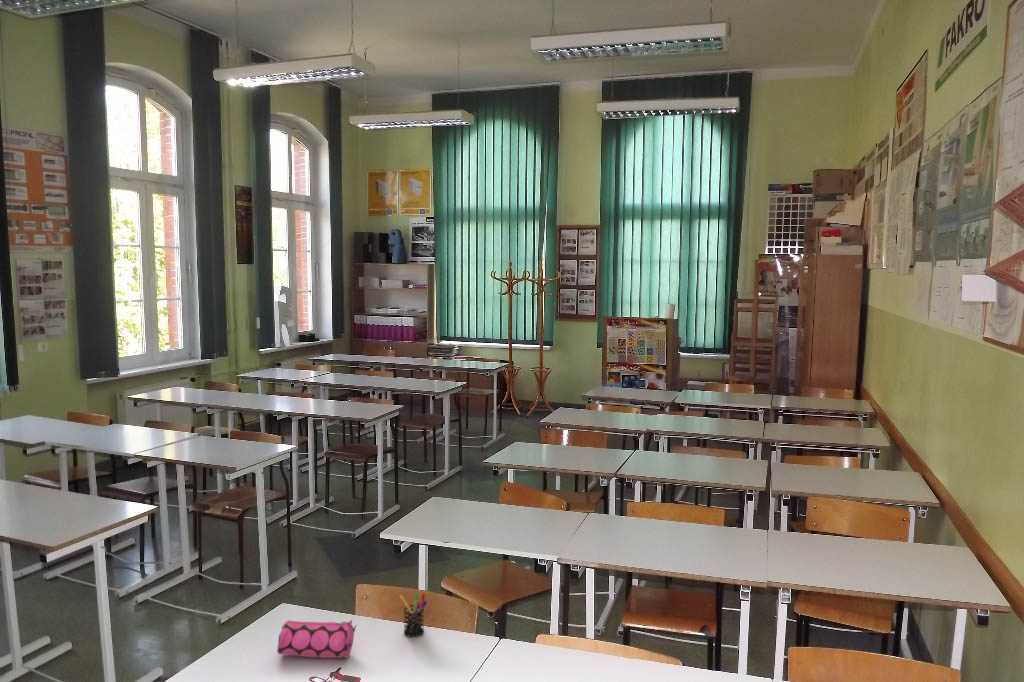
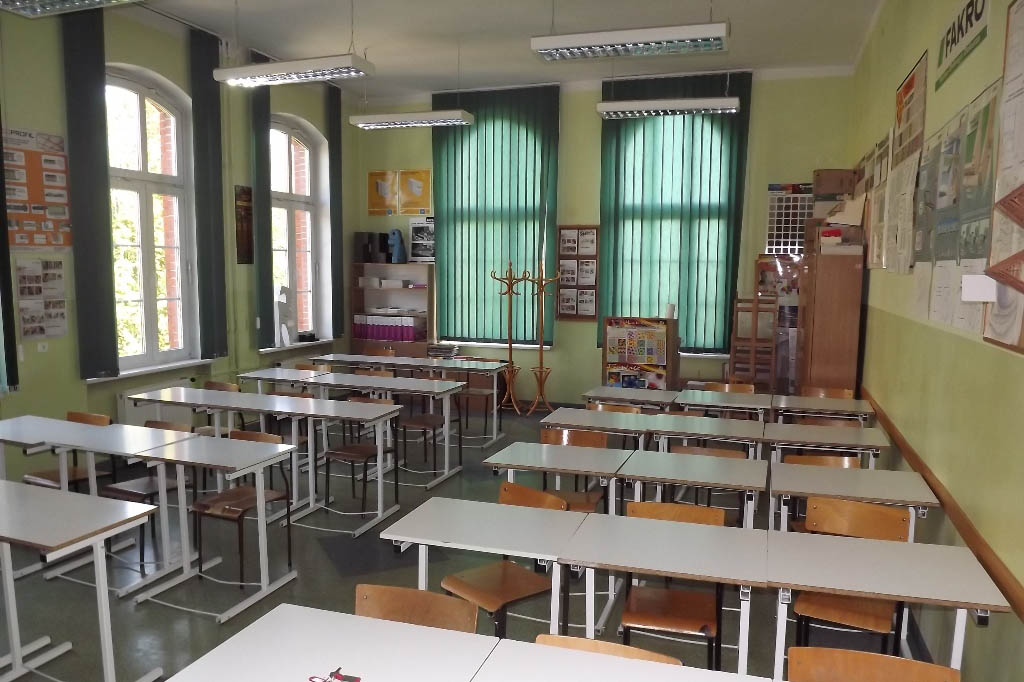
- pen holder [399,592,428,638]
- pencil case [276,619,357,659]
